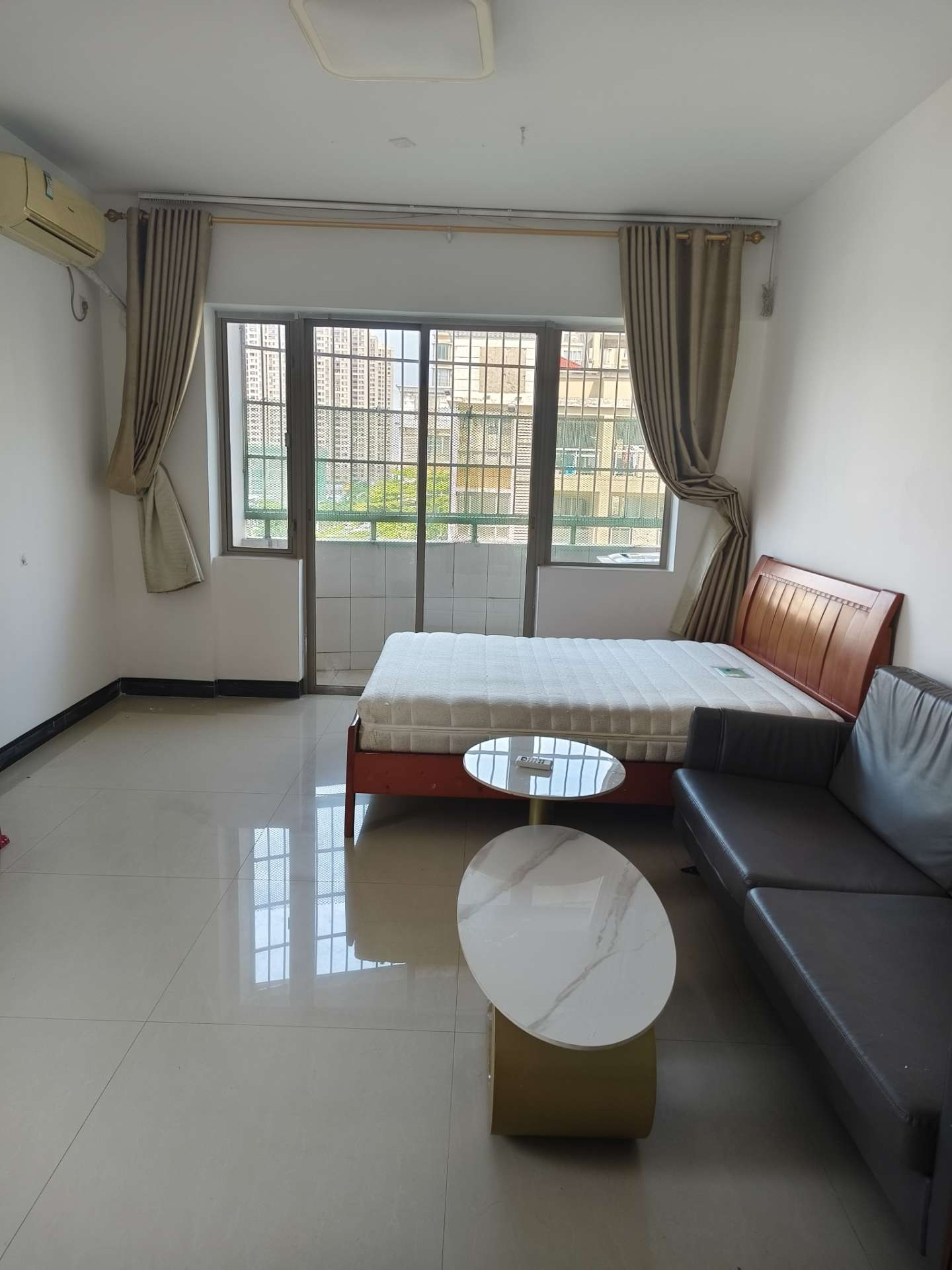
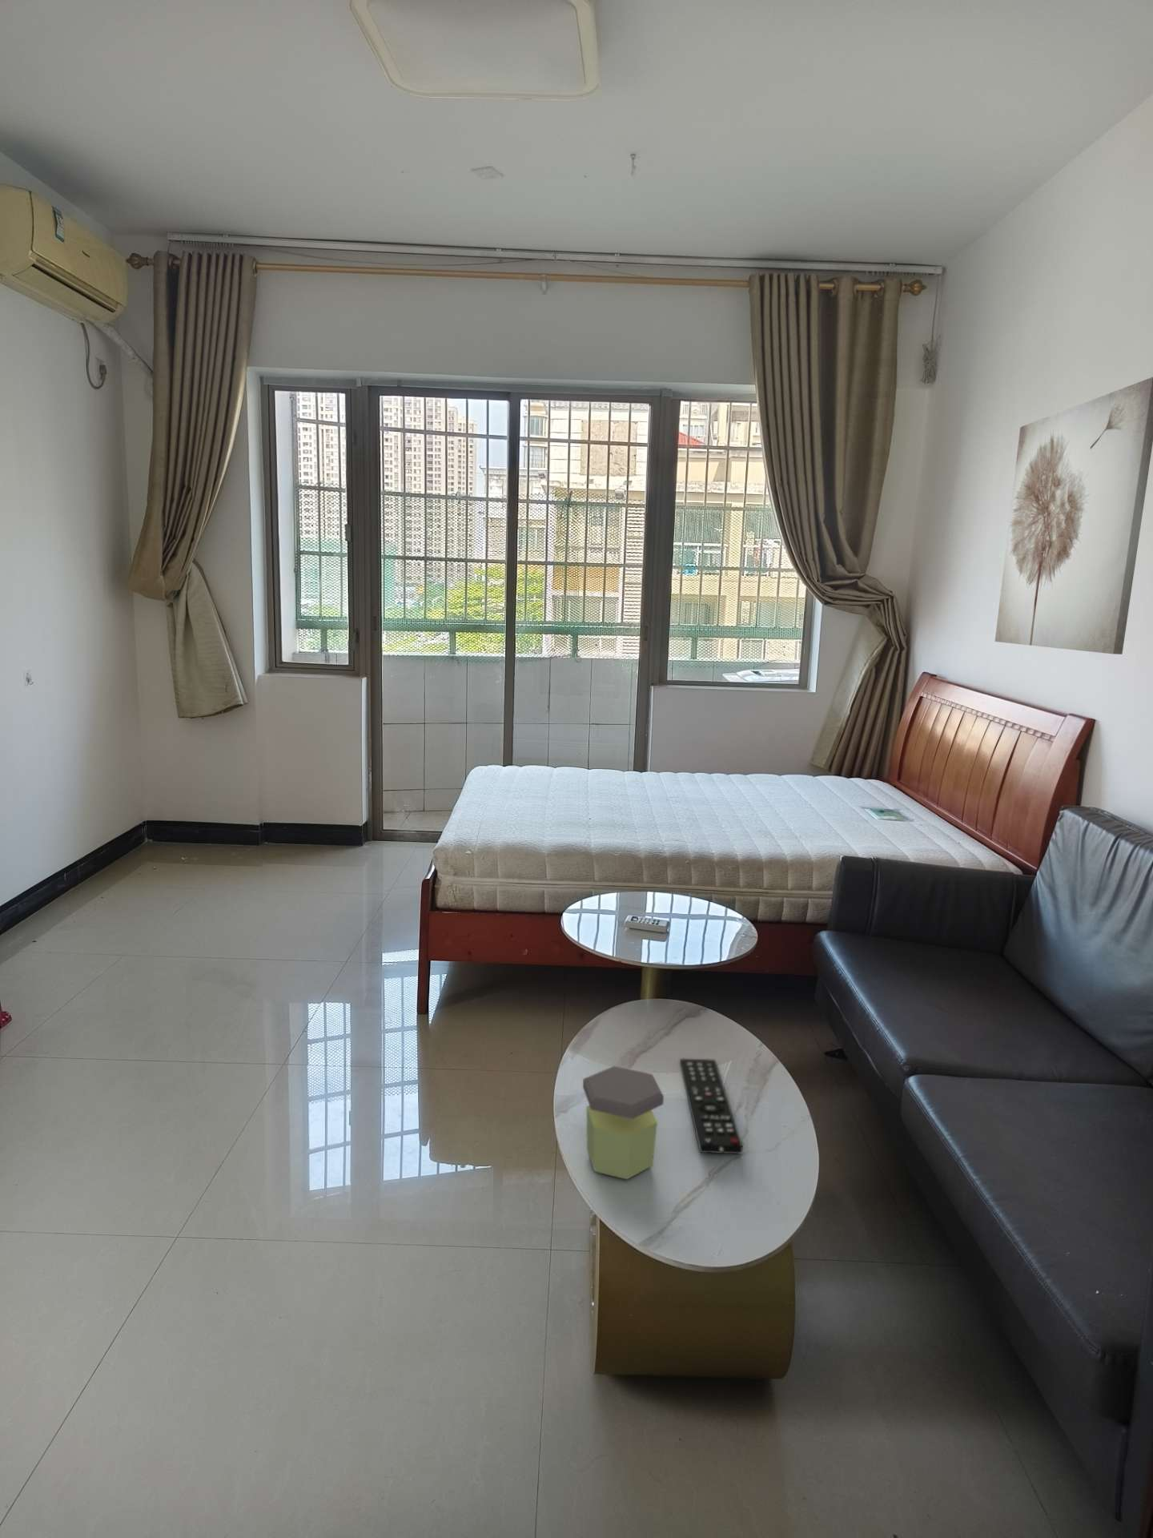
+ wall art [994,377,1153,655]
+ jar [583,1066,665,1181]
+ remote control [679,1058,744,1154]
